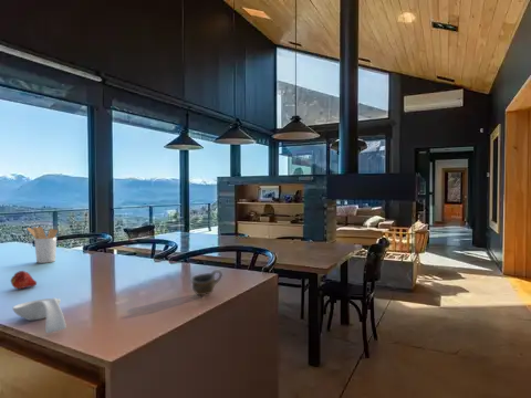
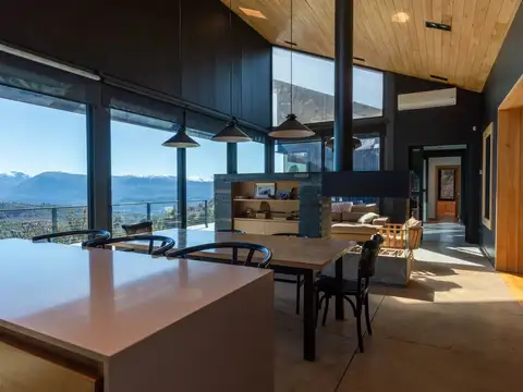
- fruit [10,270,38,290]
- spoon rest [11,297,67,334]
- cup [189,269,223,296]
- utensil holder [27,226,59,264]
